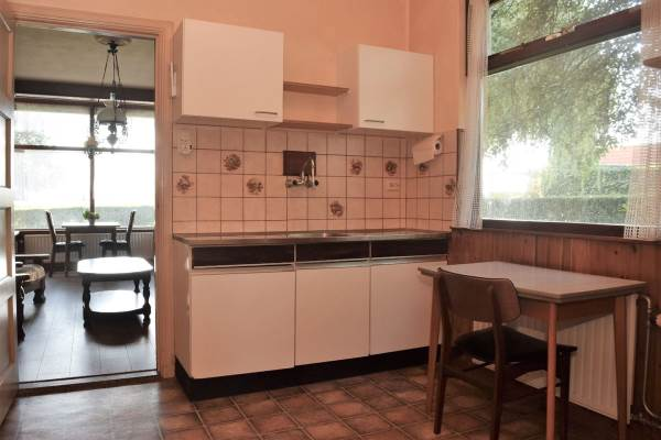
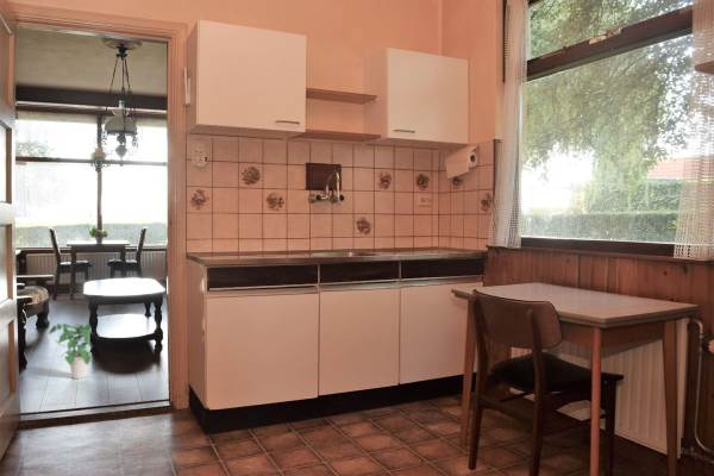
+ potted plant [48,321,102,380]
